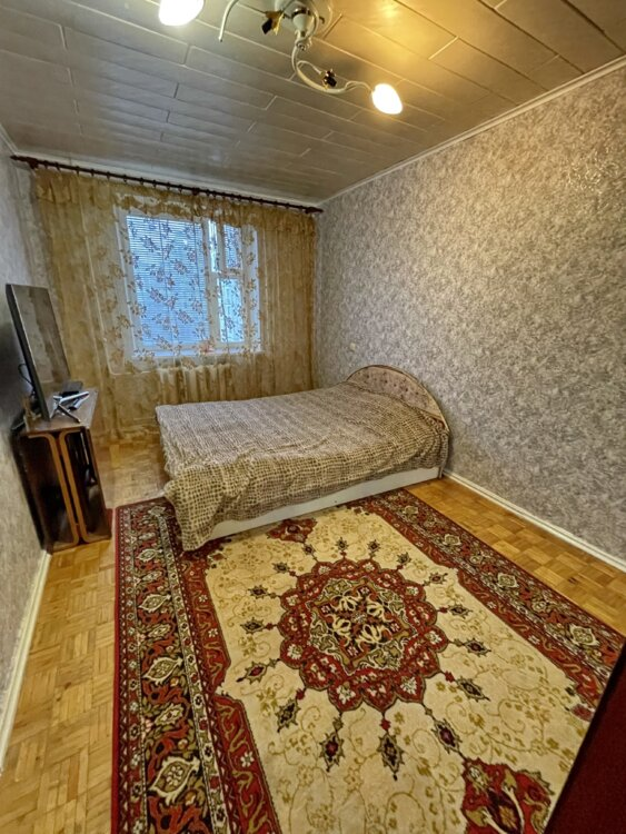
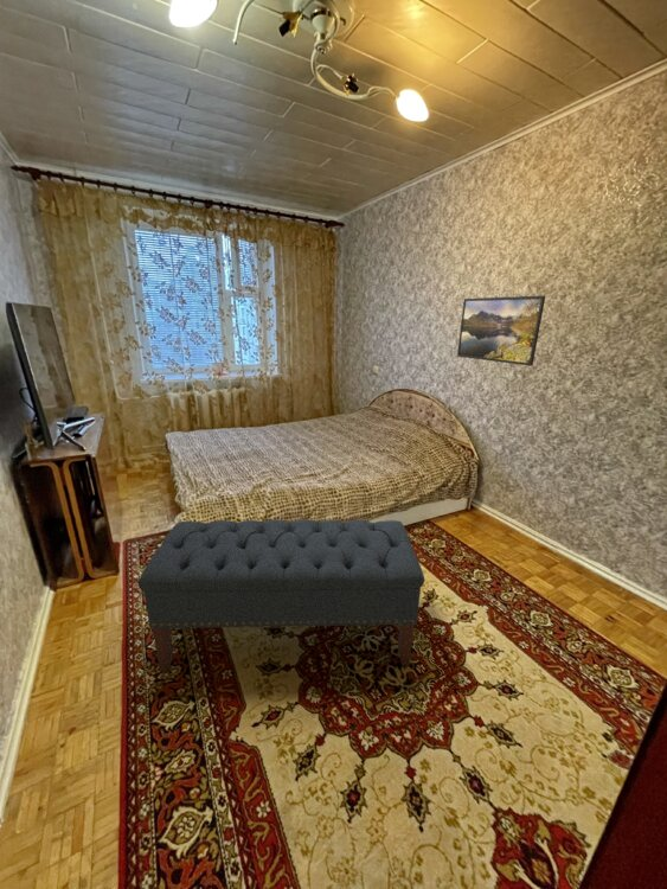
+ bench [137,518,425,673]
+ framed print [456,294,546,367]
